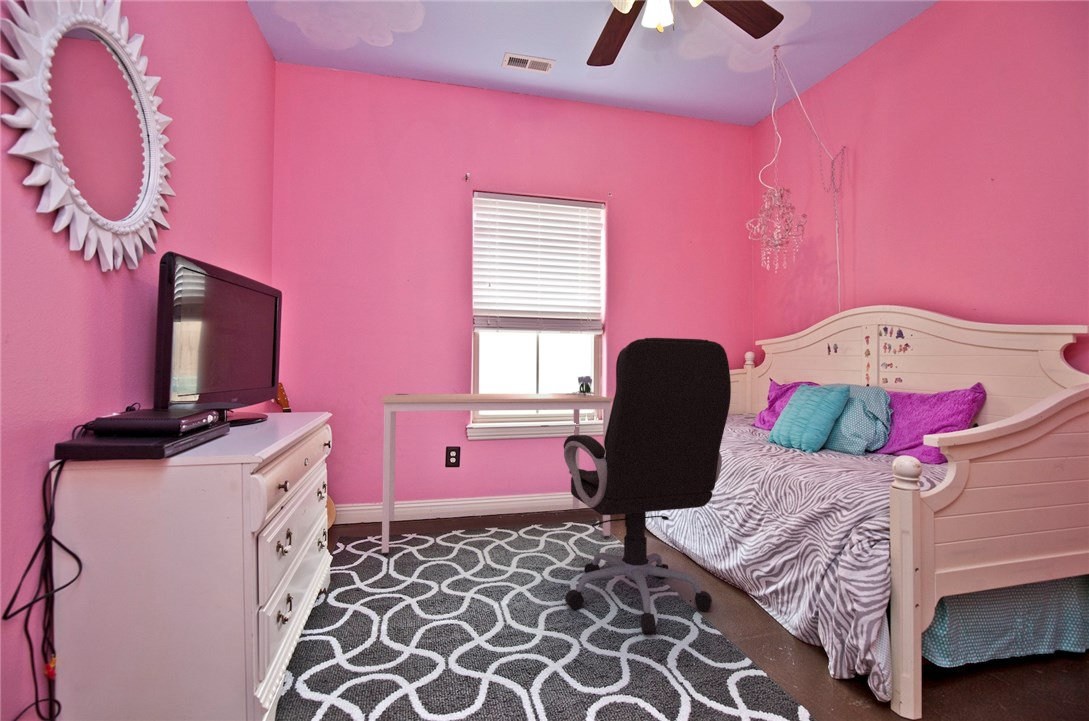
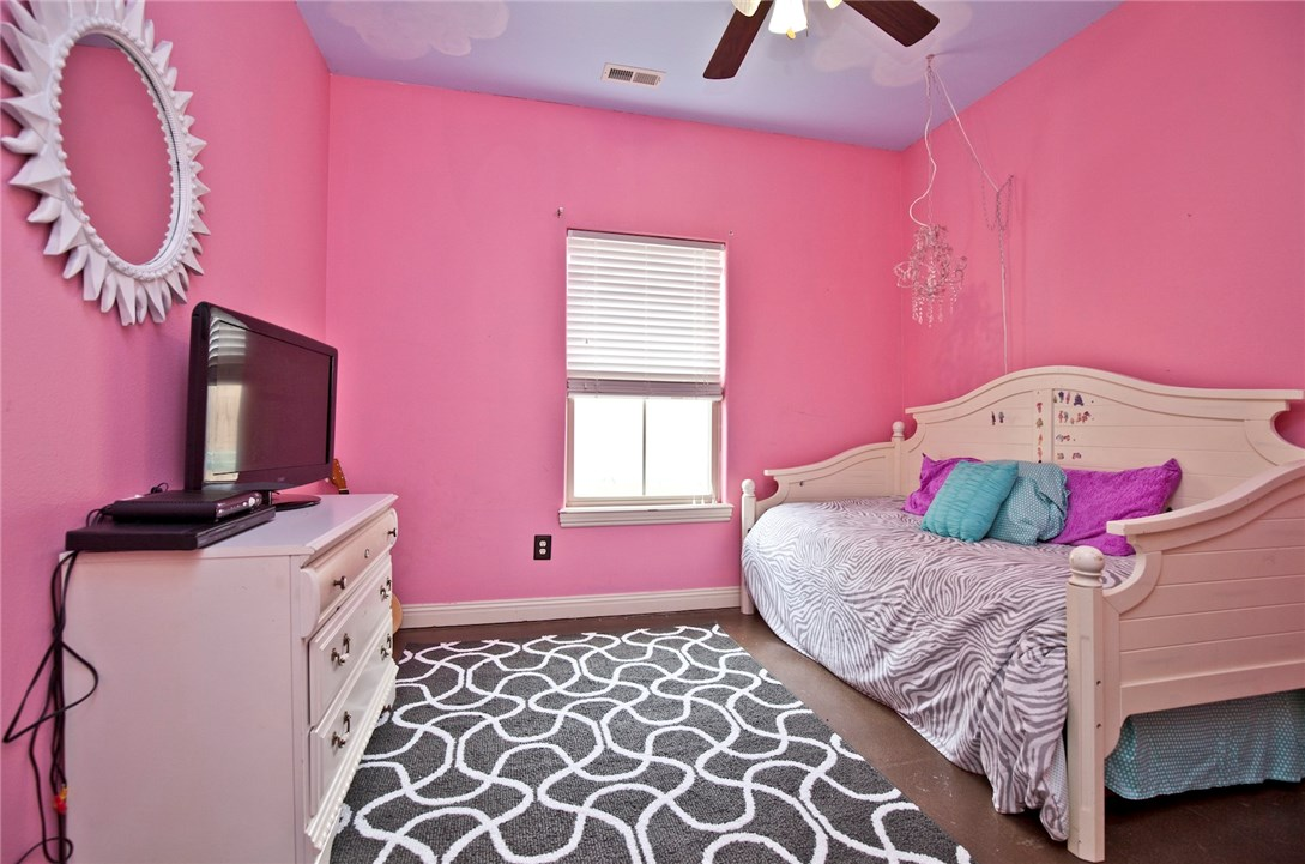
- office chair [563,337,732,634]
- flowering plant [571,375,595,397]
- desk [380,392,614,555]
